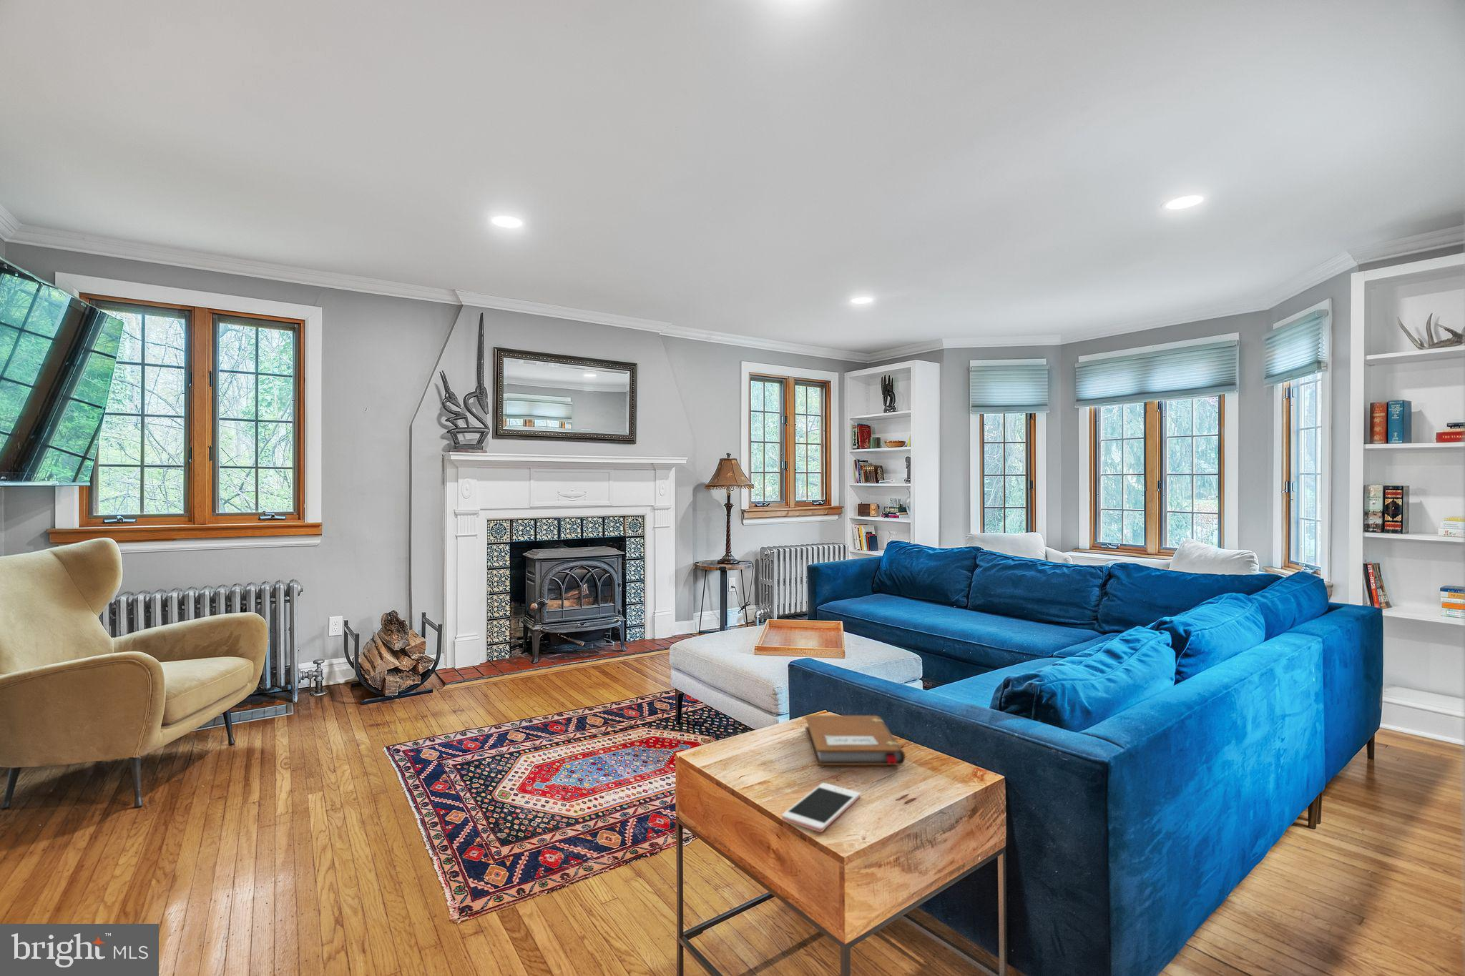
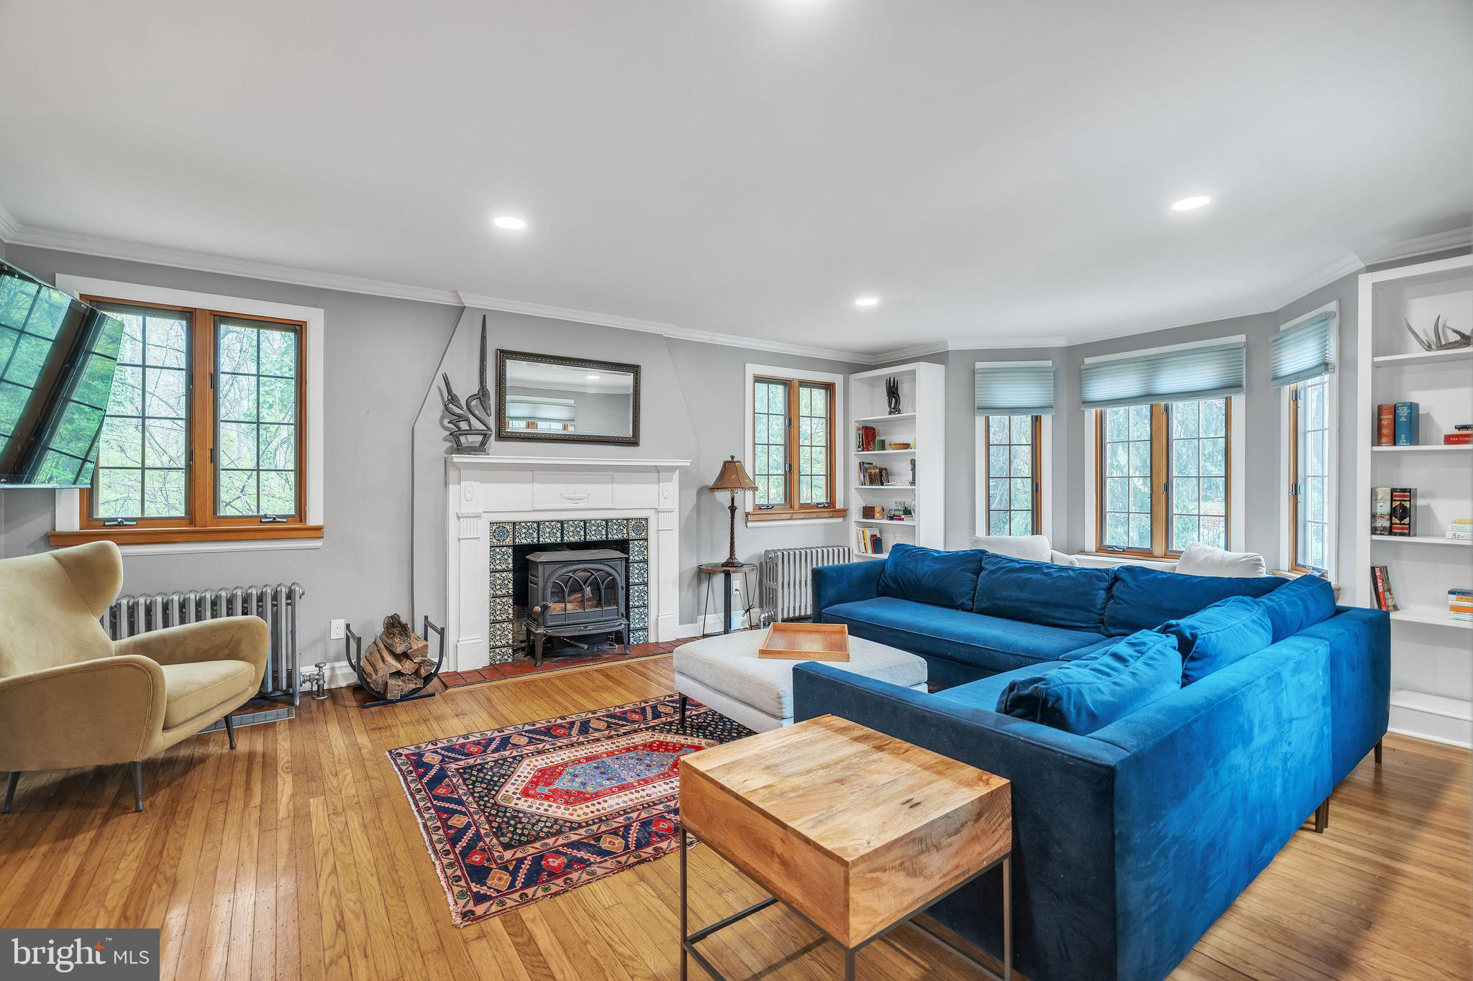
- cell phone [781,782,862,833]
- notebook [805,715,905,766]
